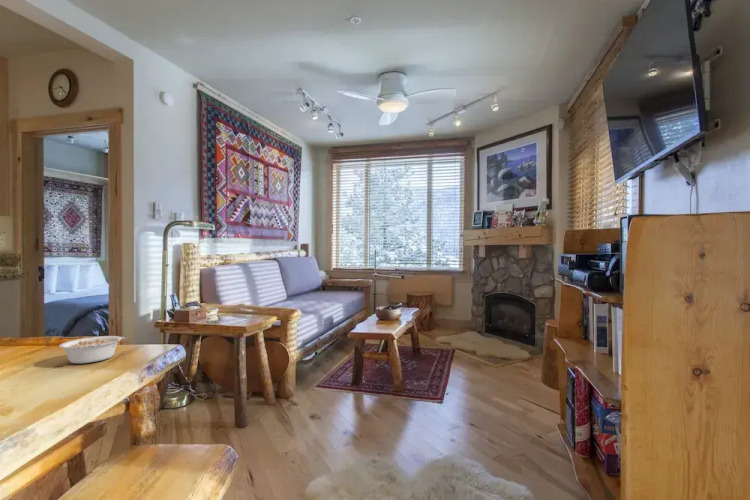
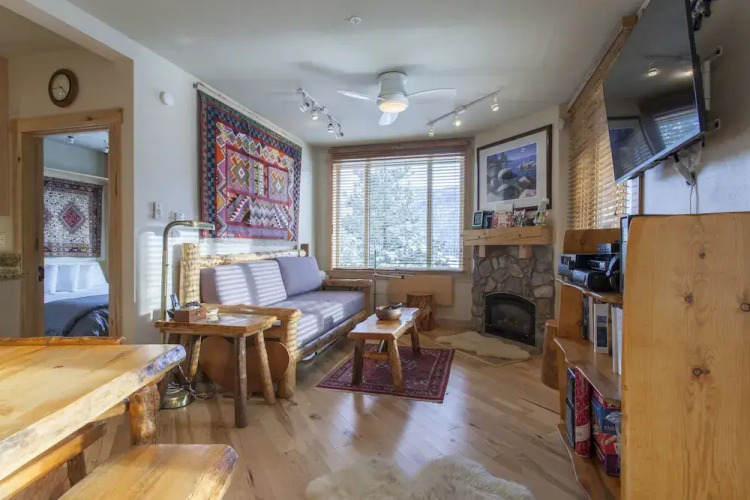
- legume [58,335,128,364]
